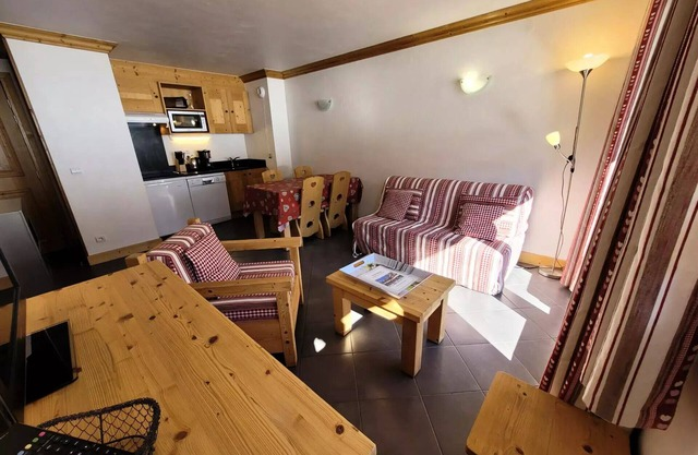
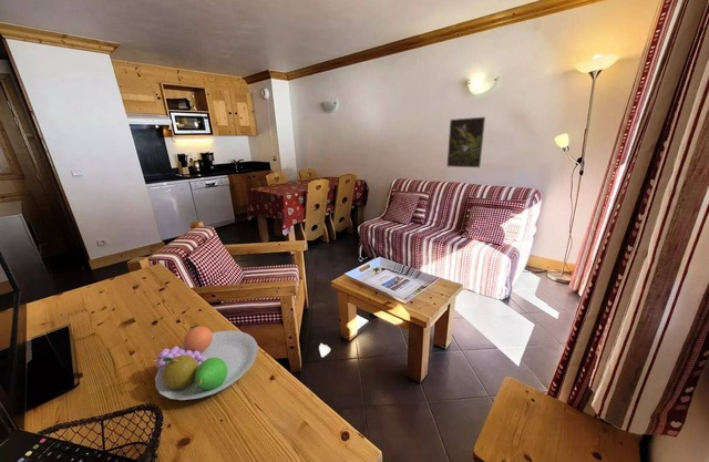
+ fruit bowl [152,324,259,401]
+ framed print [446,116,486,168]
